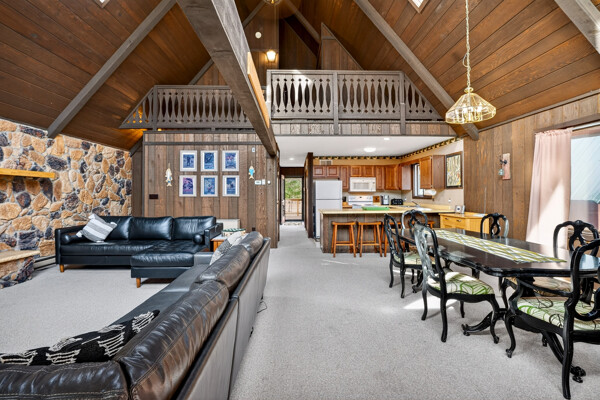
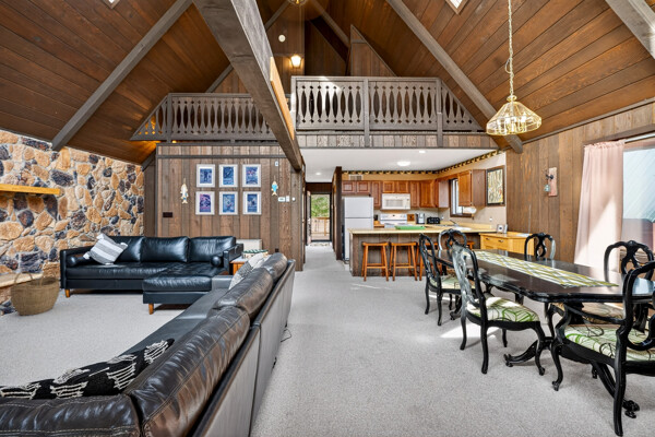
+ woven basket [9,269,61,317]
